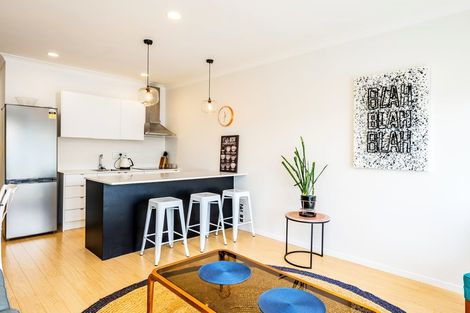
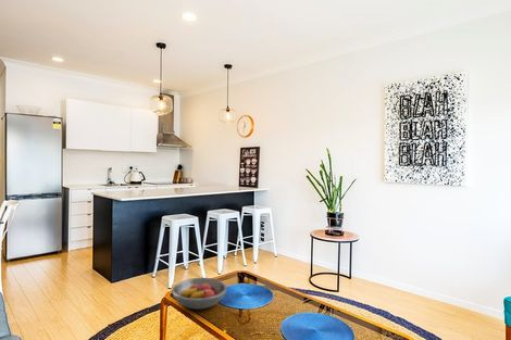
+ fruit bowl [171,277,228,311]
